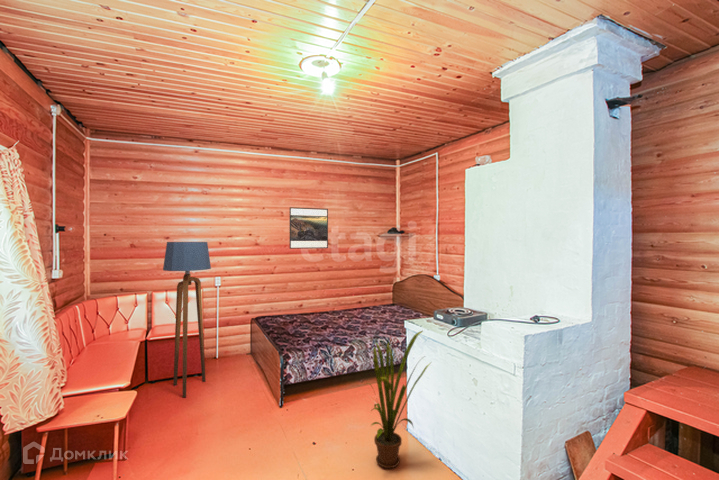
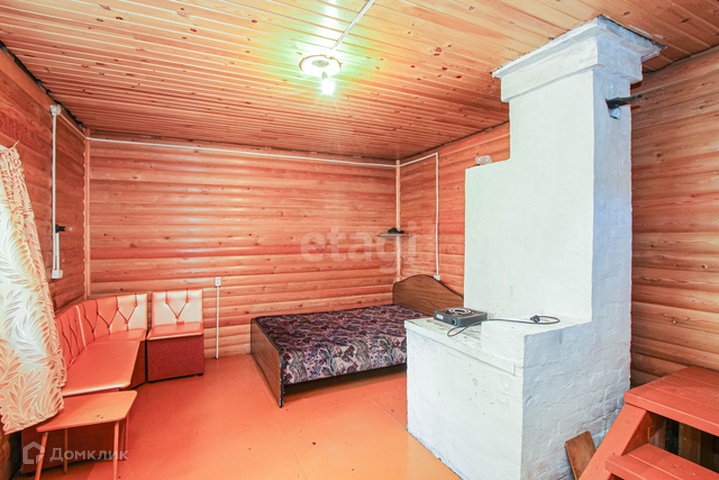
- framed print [289,206,329,250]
- floor lamp [162,241,212,398]
- house plant [367,330,431,469]
